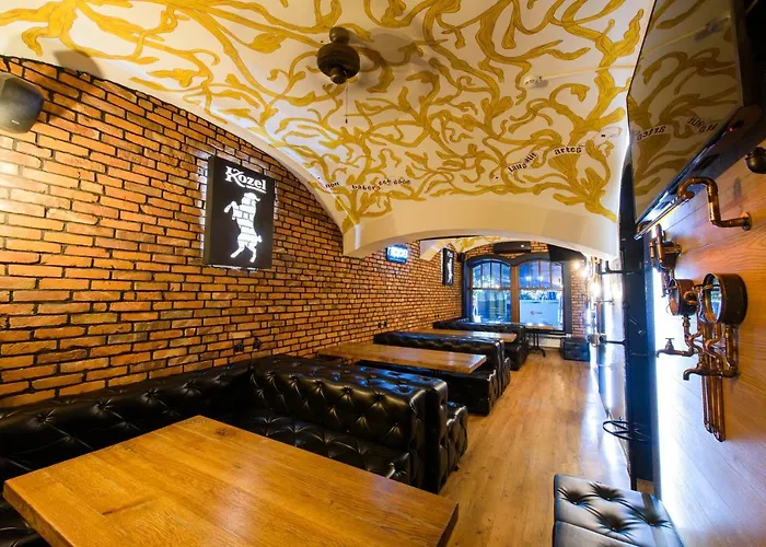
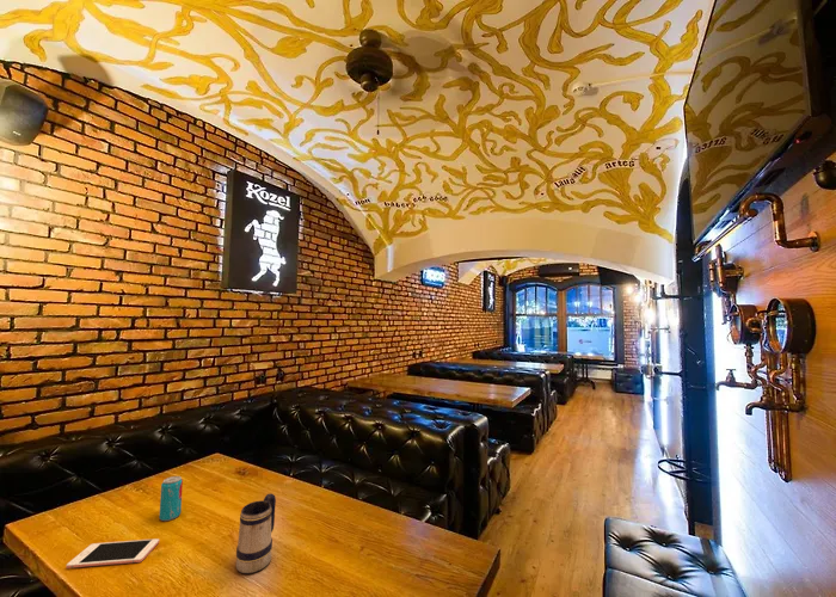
+ beer mug [235,492,277,574]
+ beverage can [159,475,184,522]
+ cell phone [66,537,160,570]
